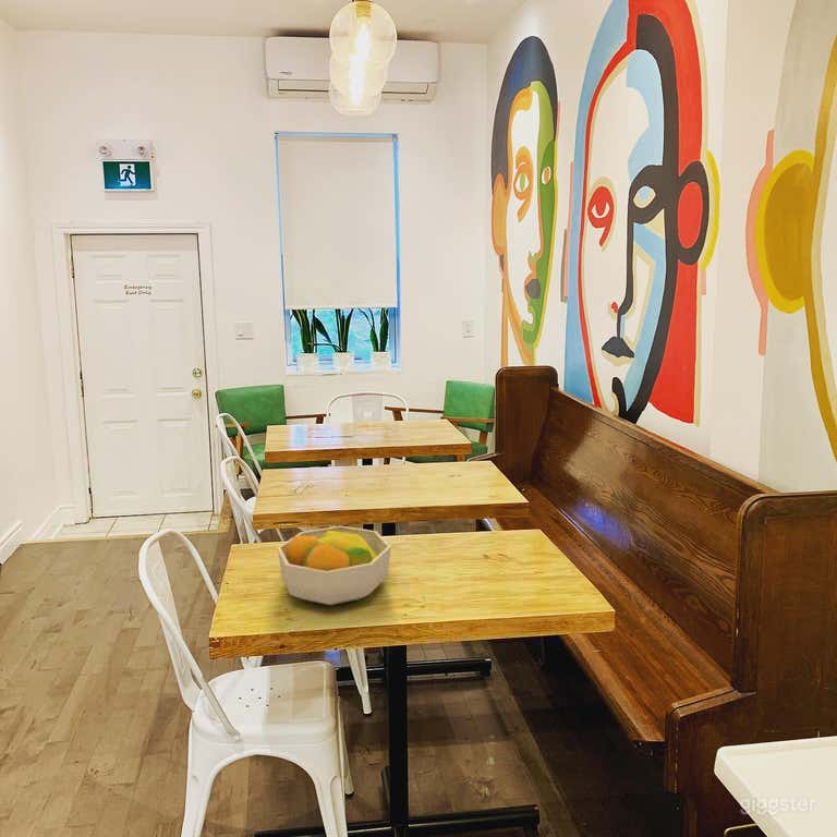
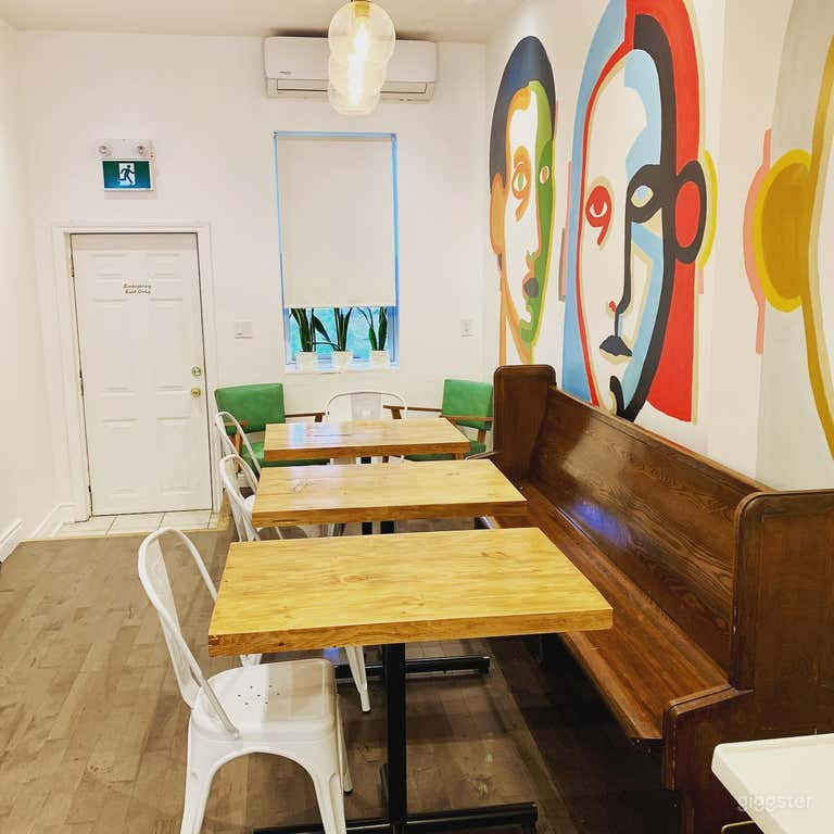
- fruit bowl [277,525,392,606]
